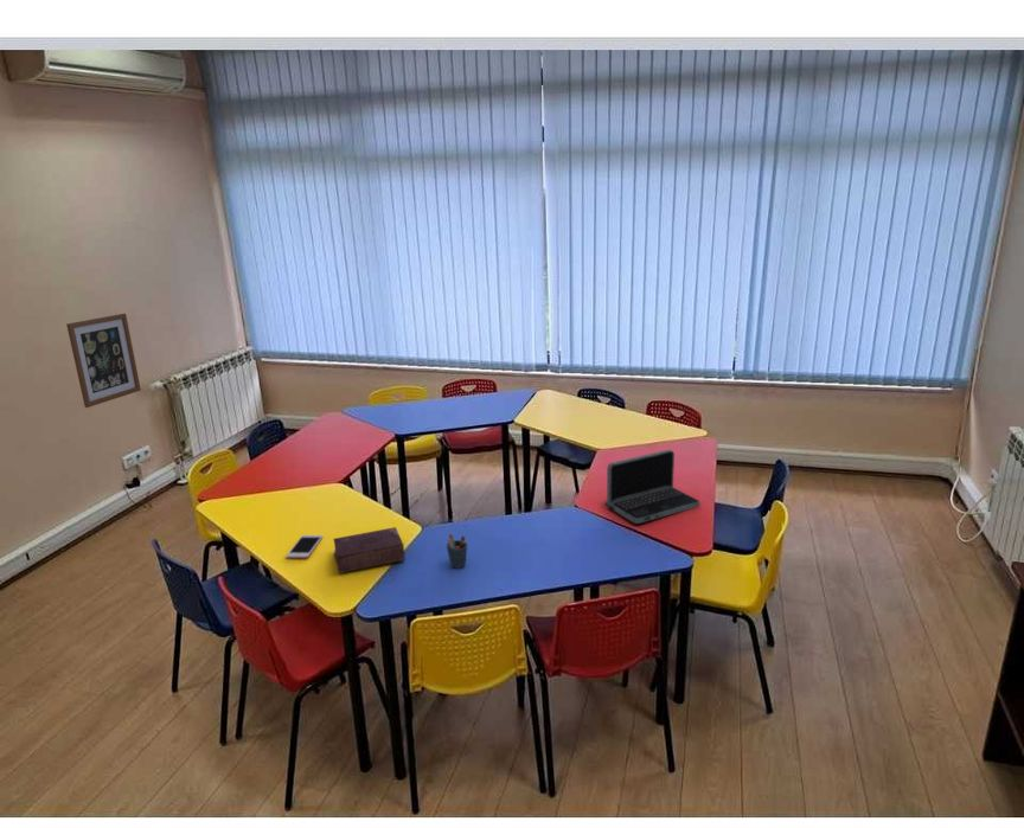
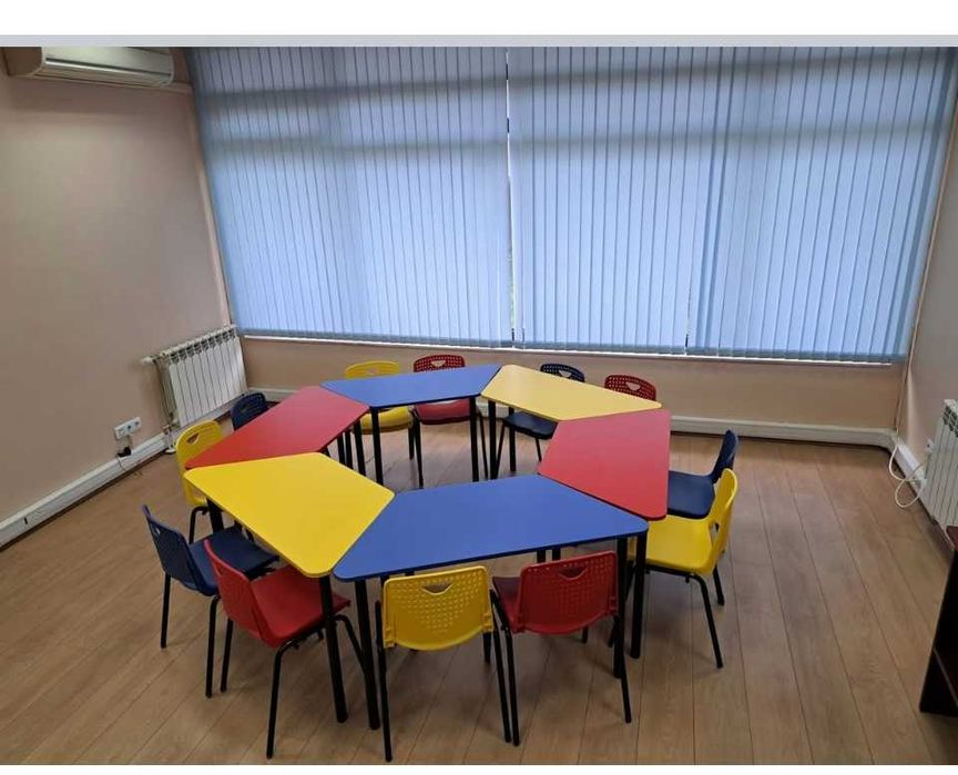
- laptop [601,449,700,525]
- pen holder [446,533,468,570]
- book [333,526,407,575]
- cell phone [284,534,325,559]
- wall art [65,313,142,409]
